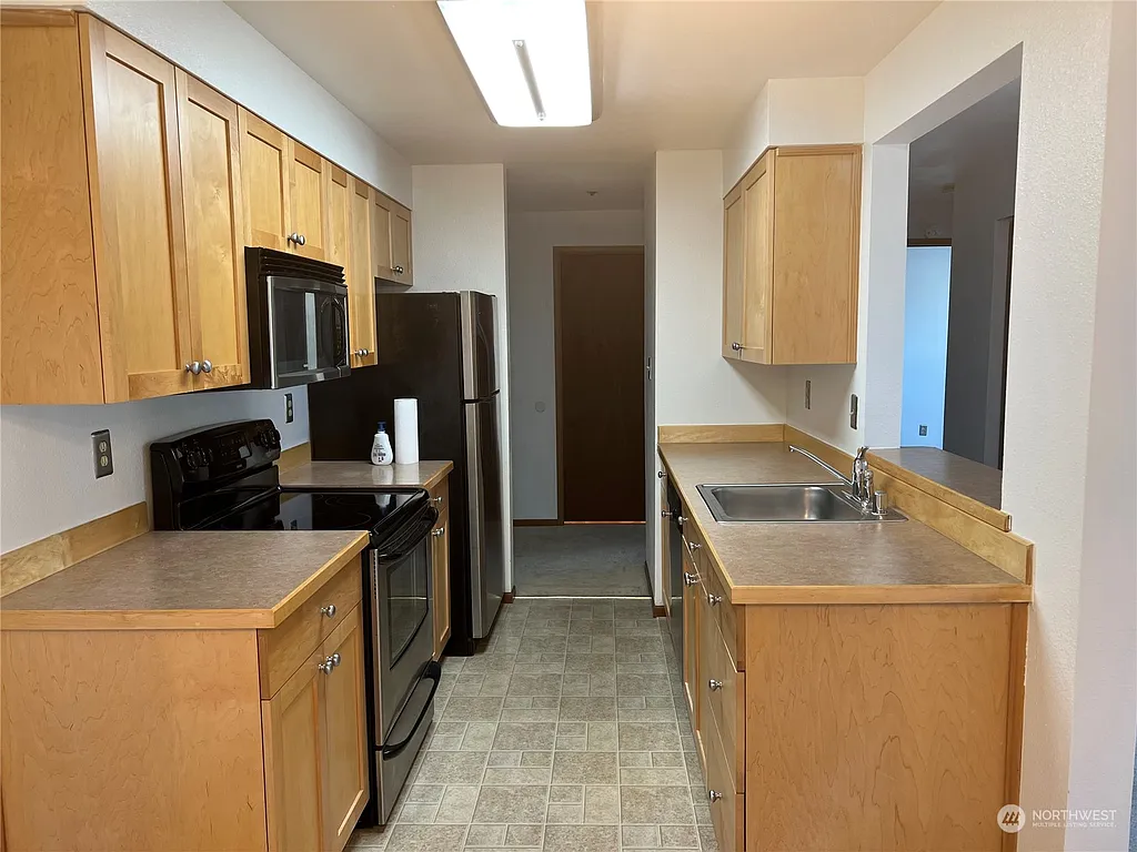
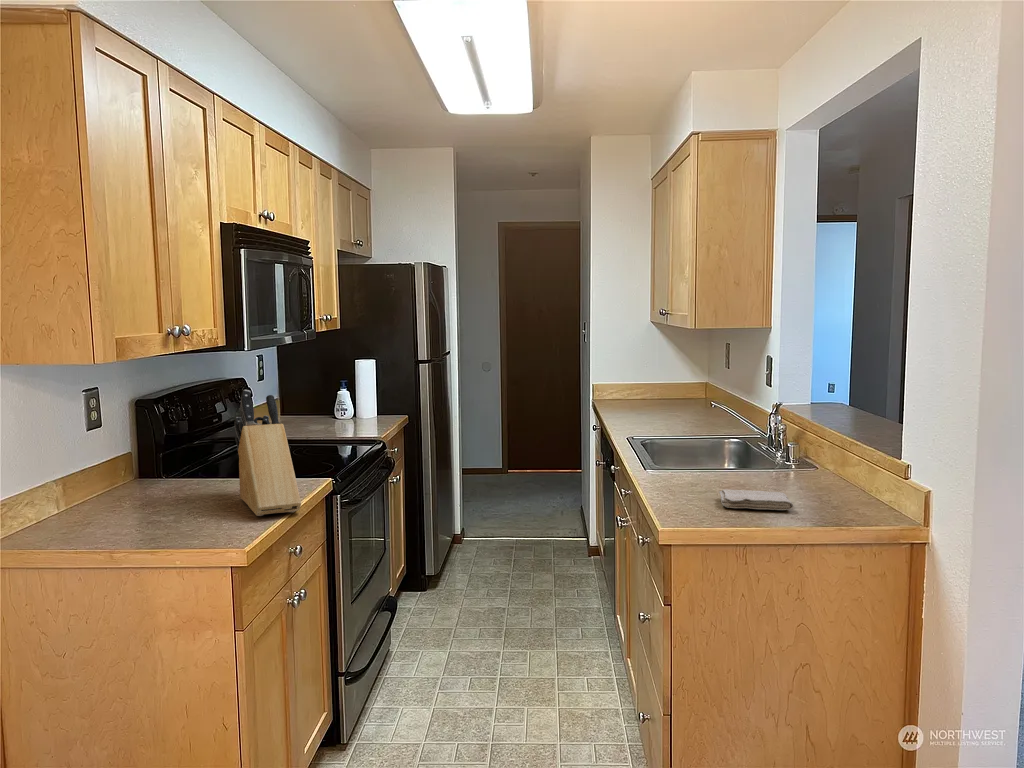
+ knife block [234,389,302,517]
+ washcloth [718,488,794,511]
